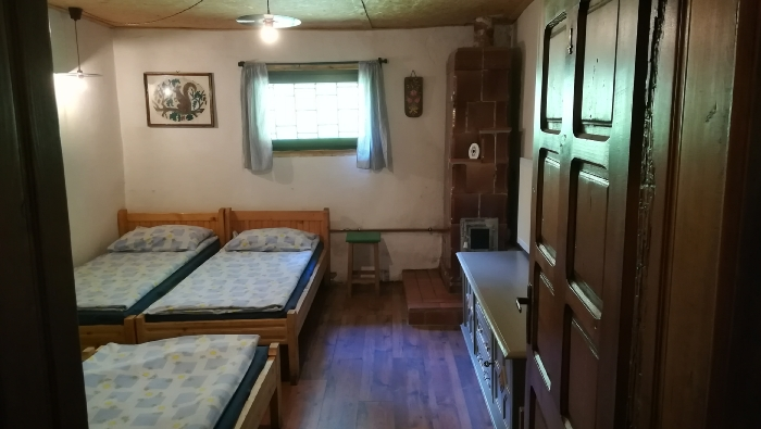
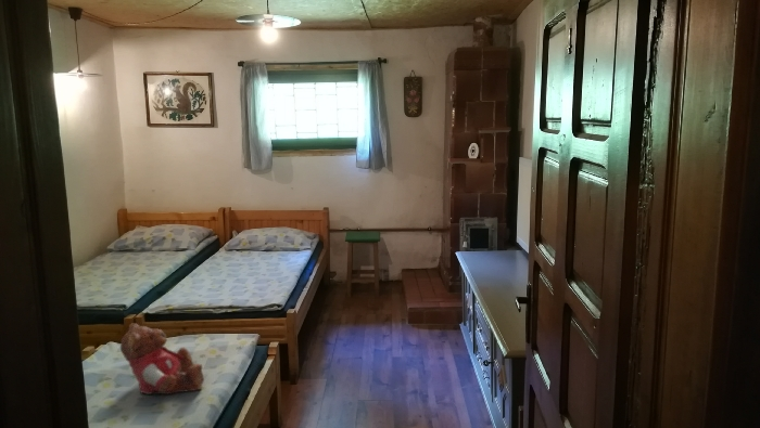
+ teddy bear [119,322,205,395]
